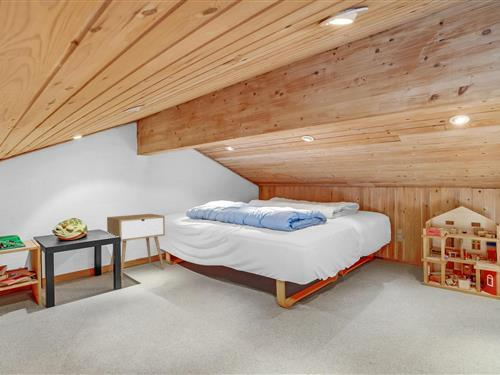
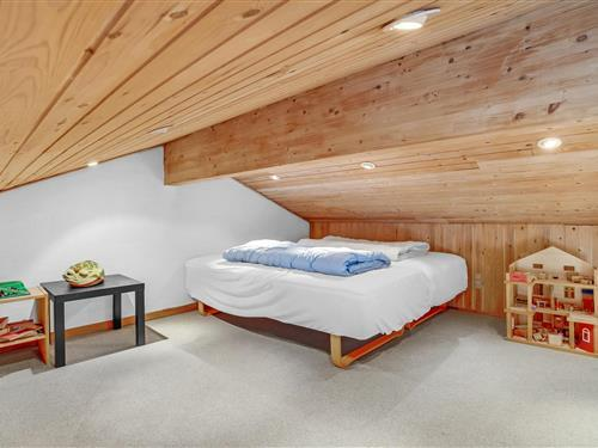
- nightstand [106,213,166,279]
